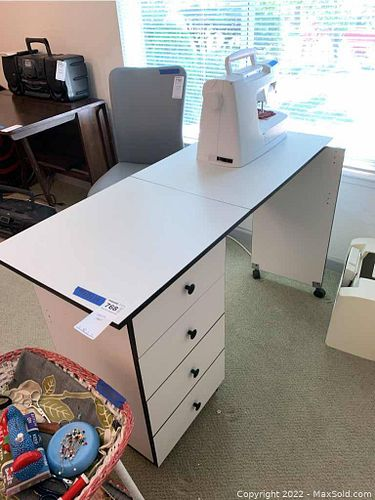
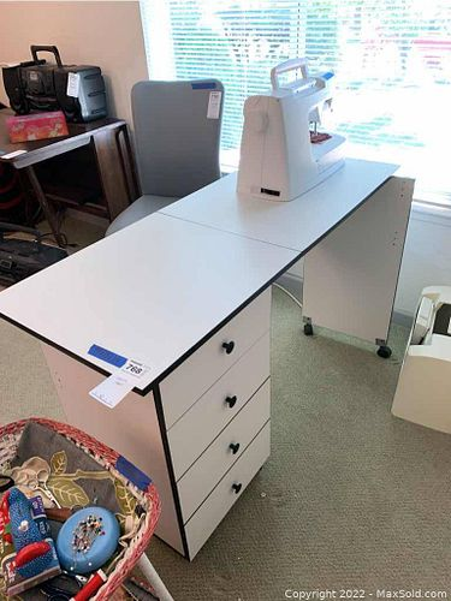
+ tissue box [5,109,70,144]
